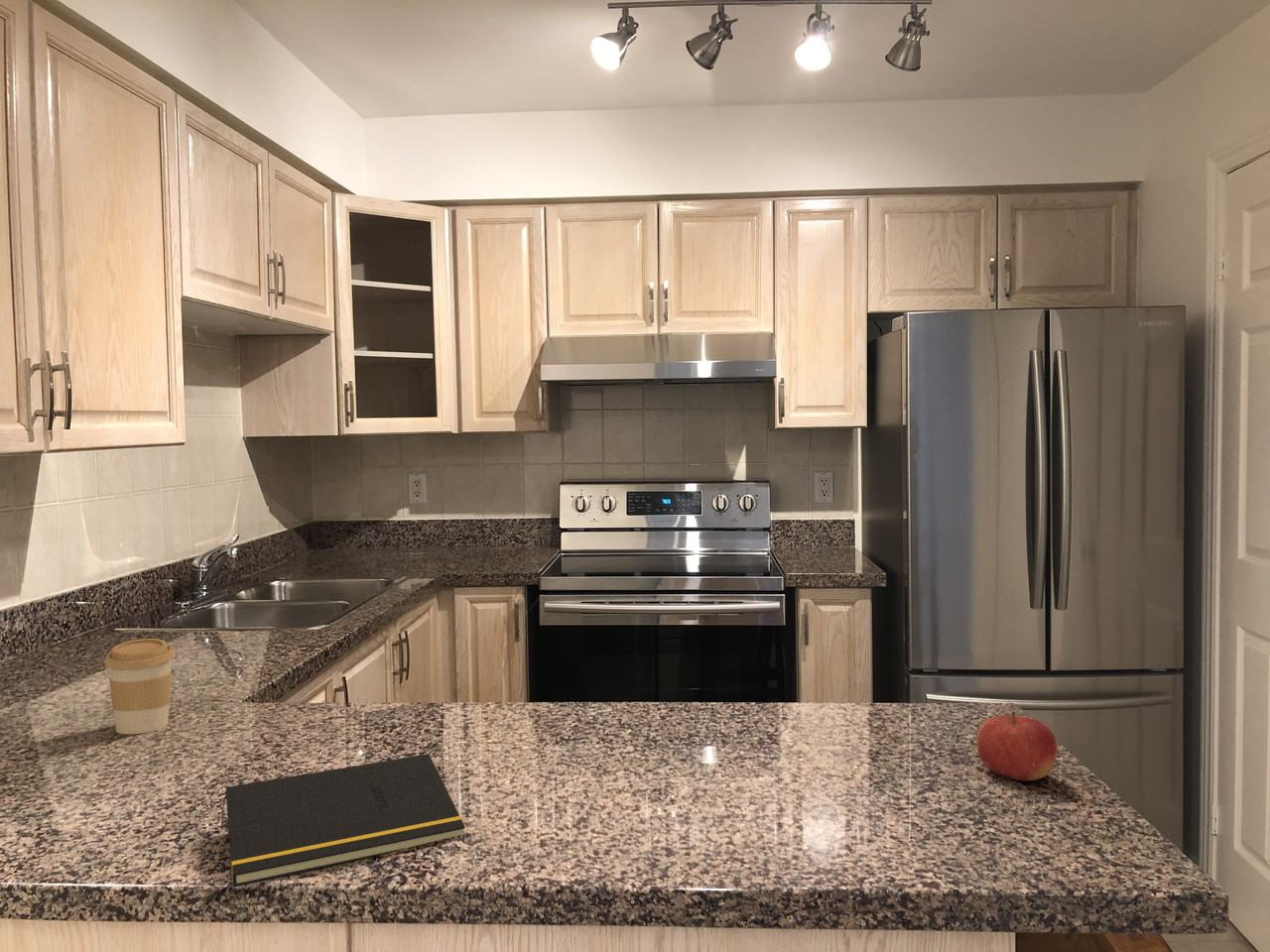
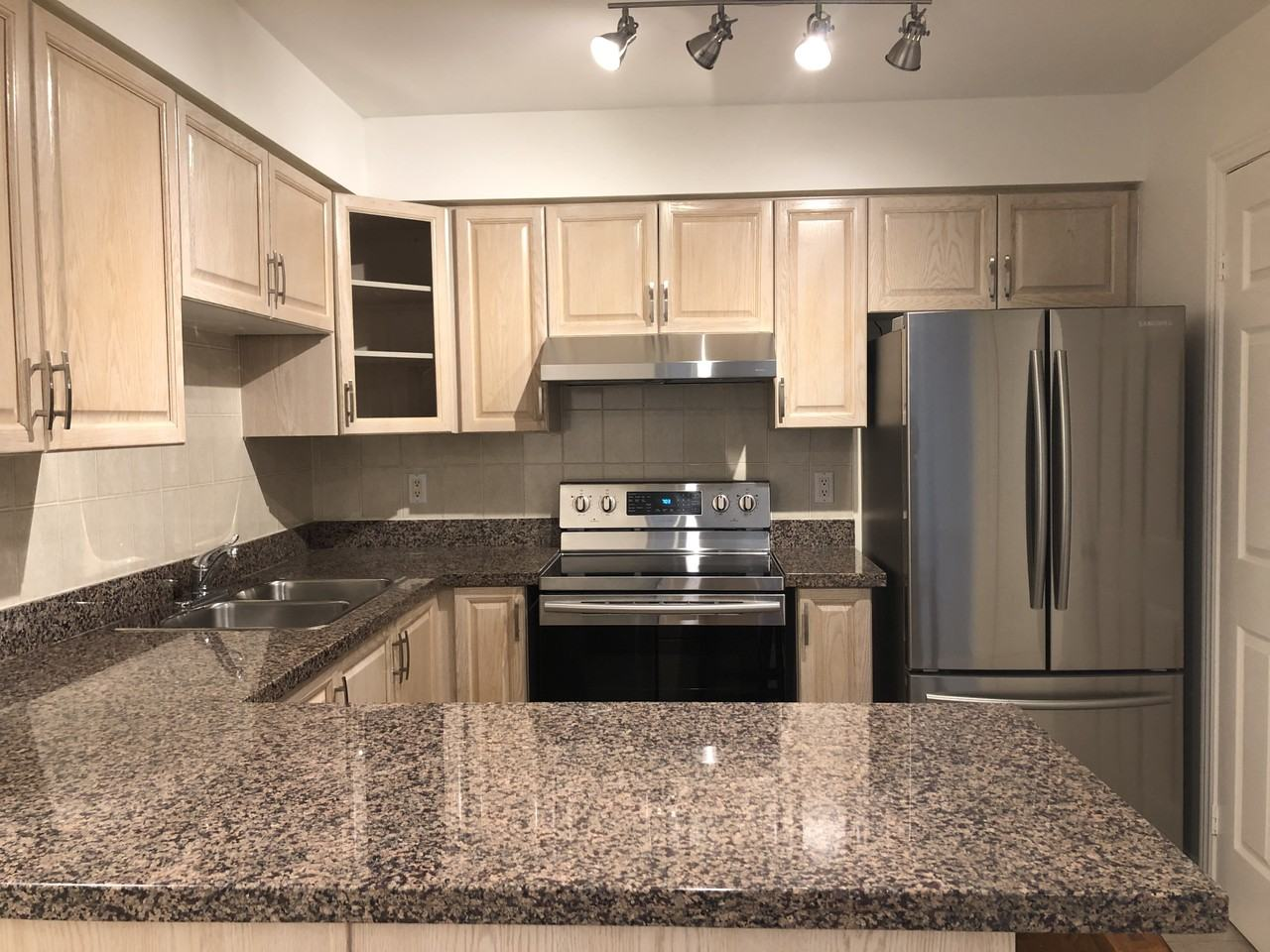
- coffee cup [104,638,176,735]
- fruit [975,710,1059,781]
- notepad [219,753,466,888]
